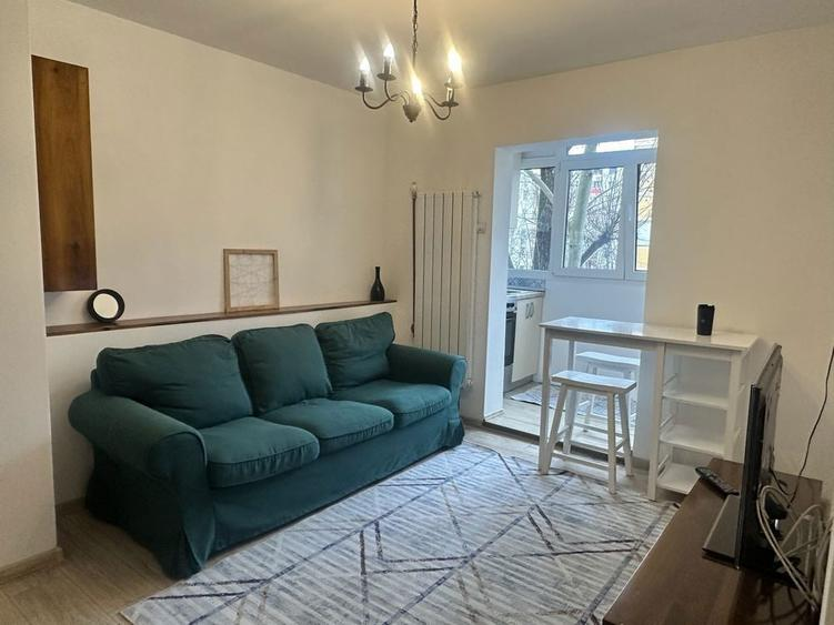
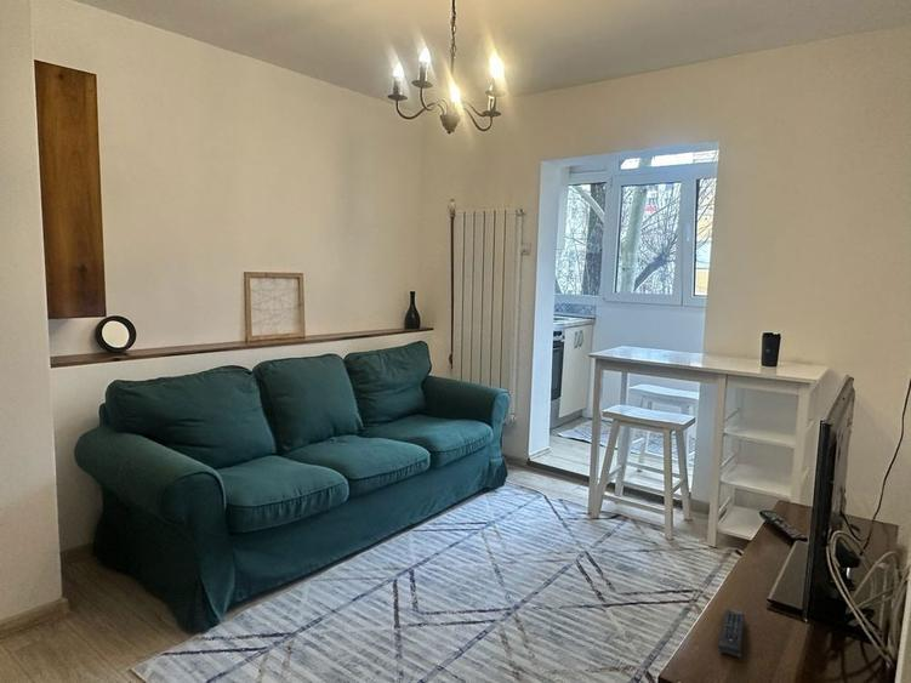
+ remote control [717,609,746,658]
